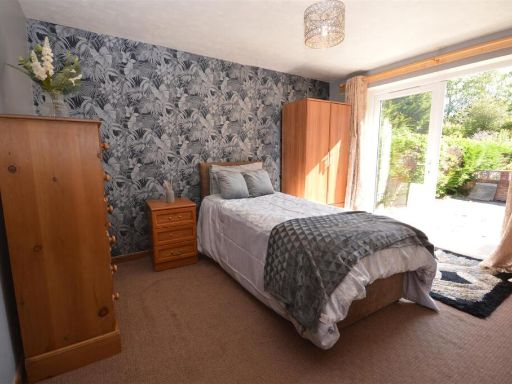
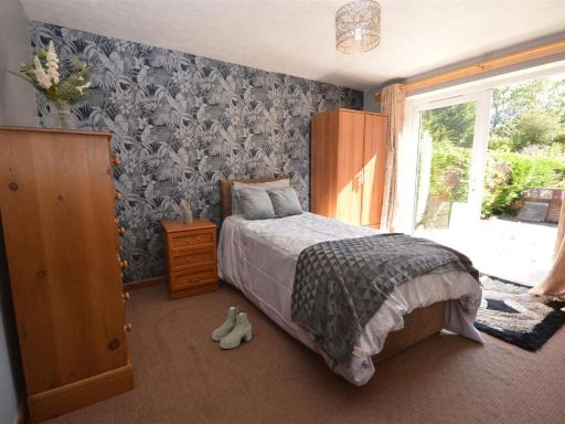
+ boots [211,304,253,350]
